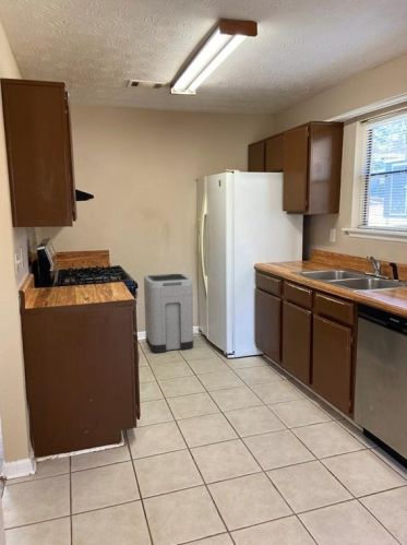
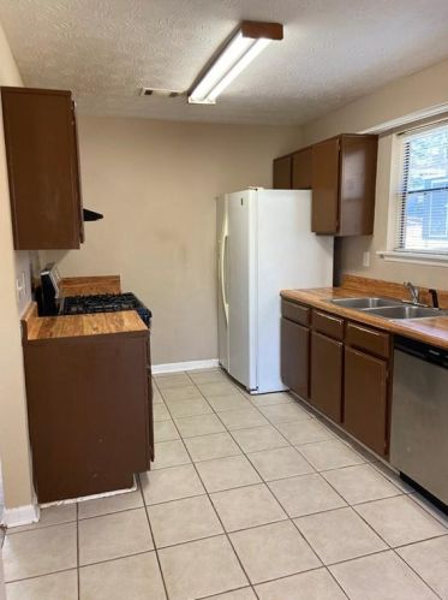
- trash can [143,273,194,354]
